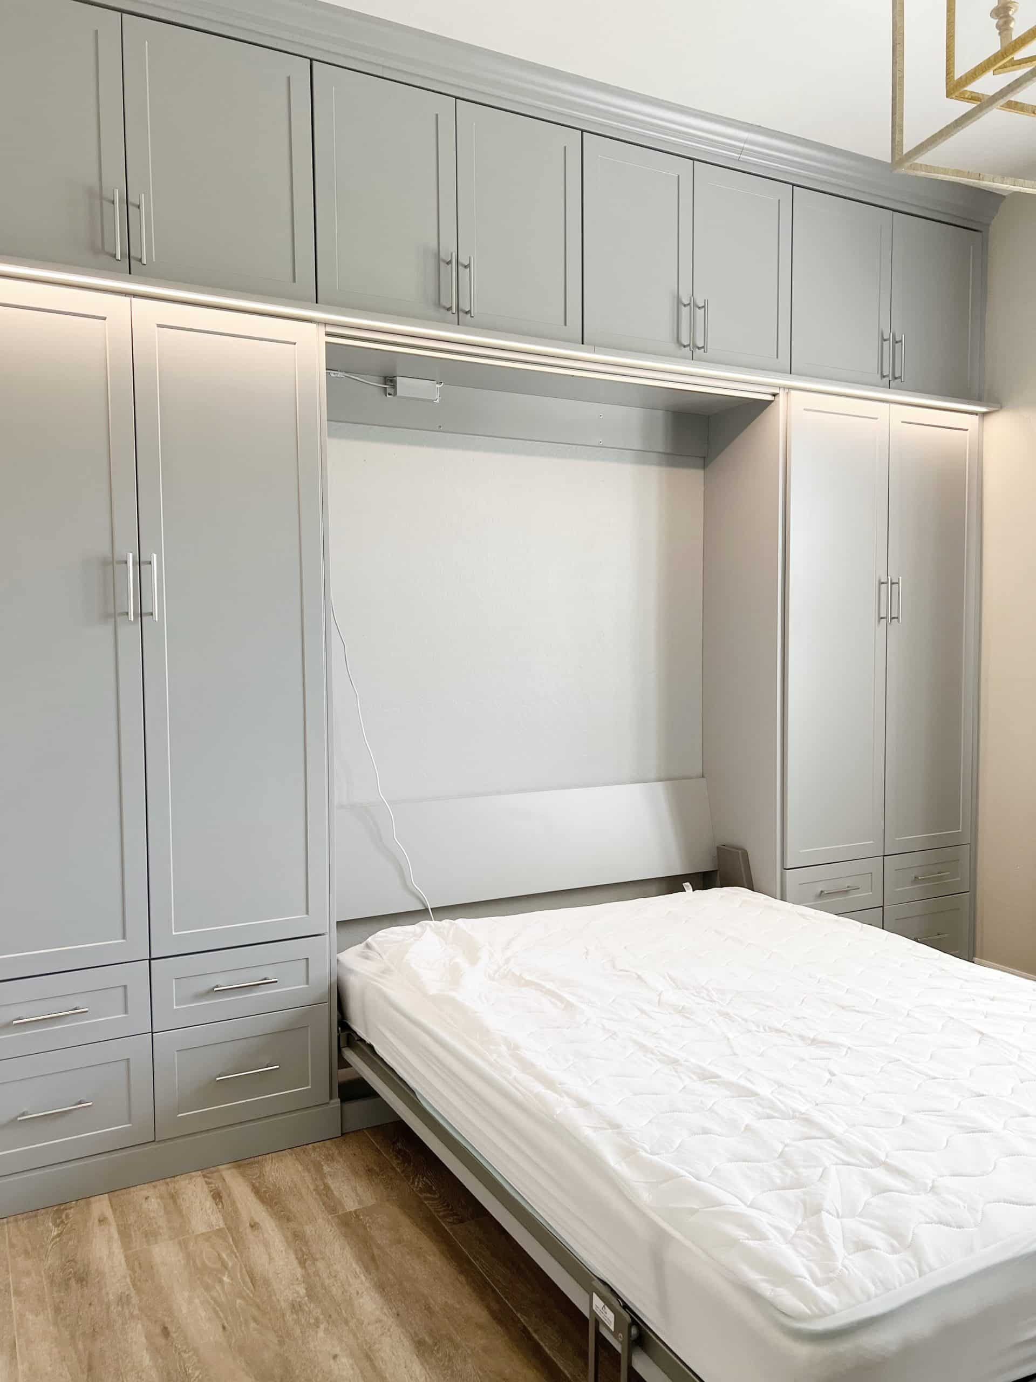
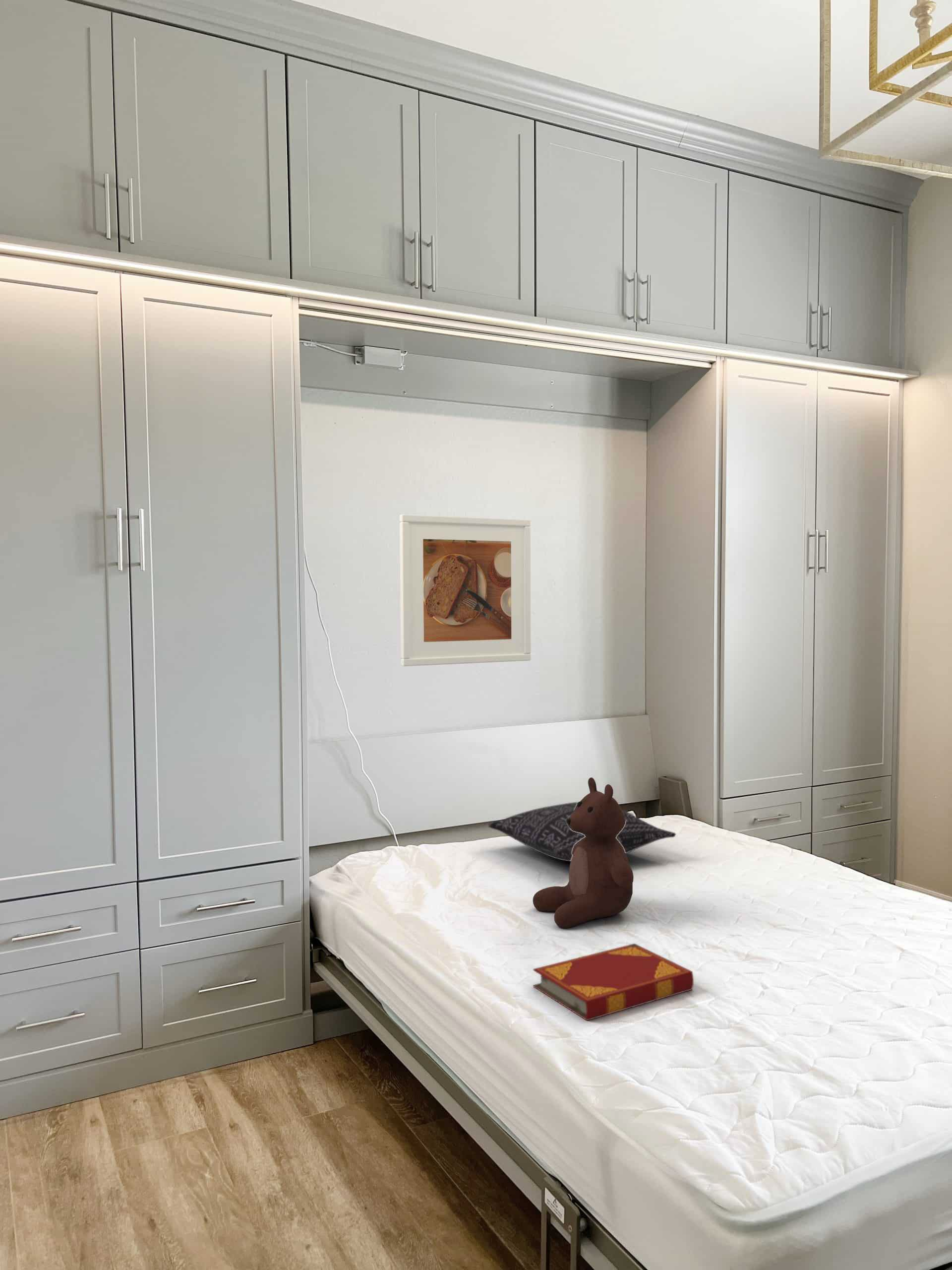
+ teddy bear [532,777,634,929]
+ hardback book [533,943,694,1021]
+ pillow [487,801,676,862]
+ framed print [399,514,532,667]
